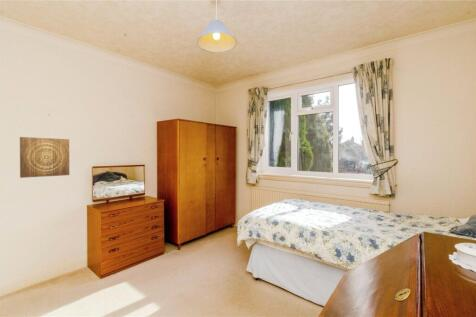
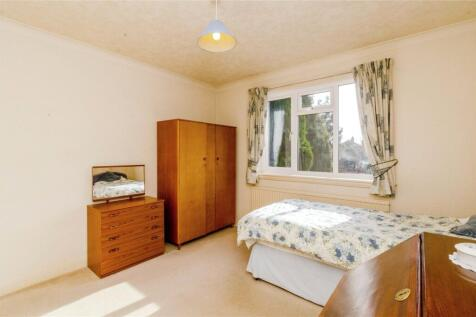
- wall art [19,136,70,179]
